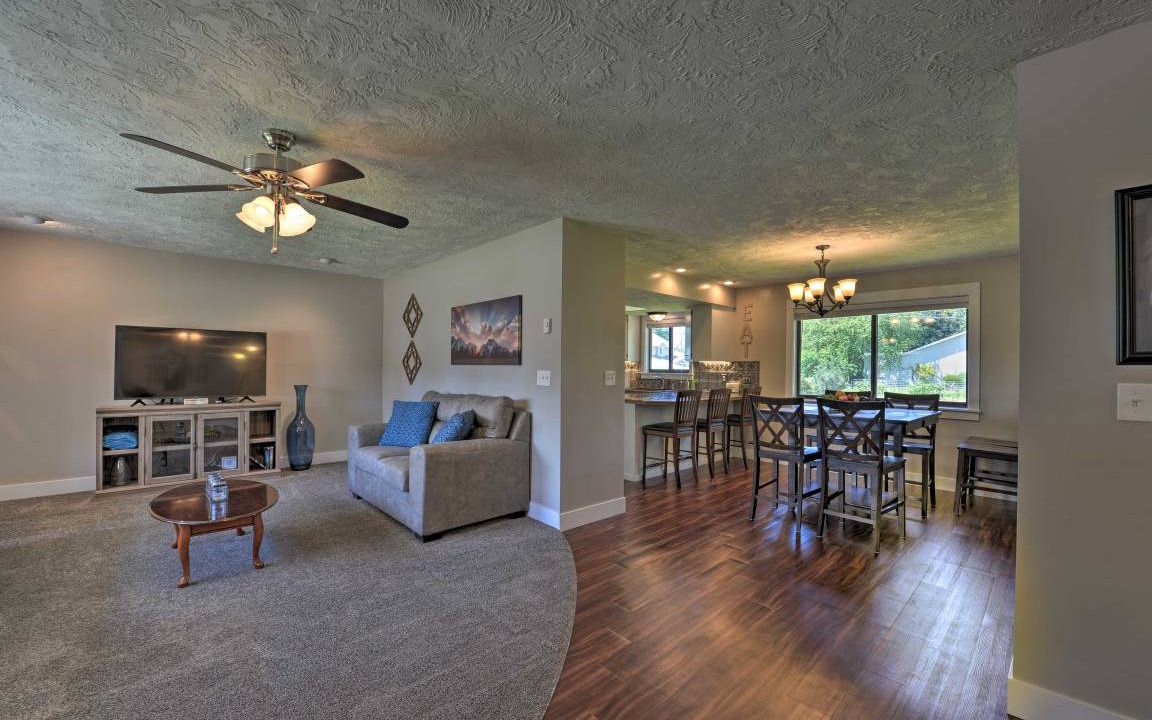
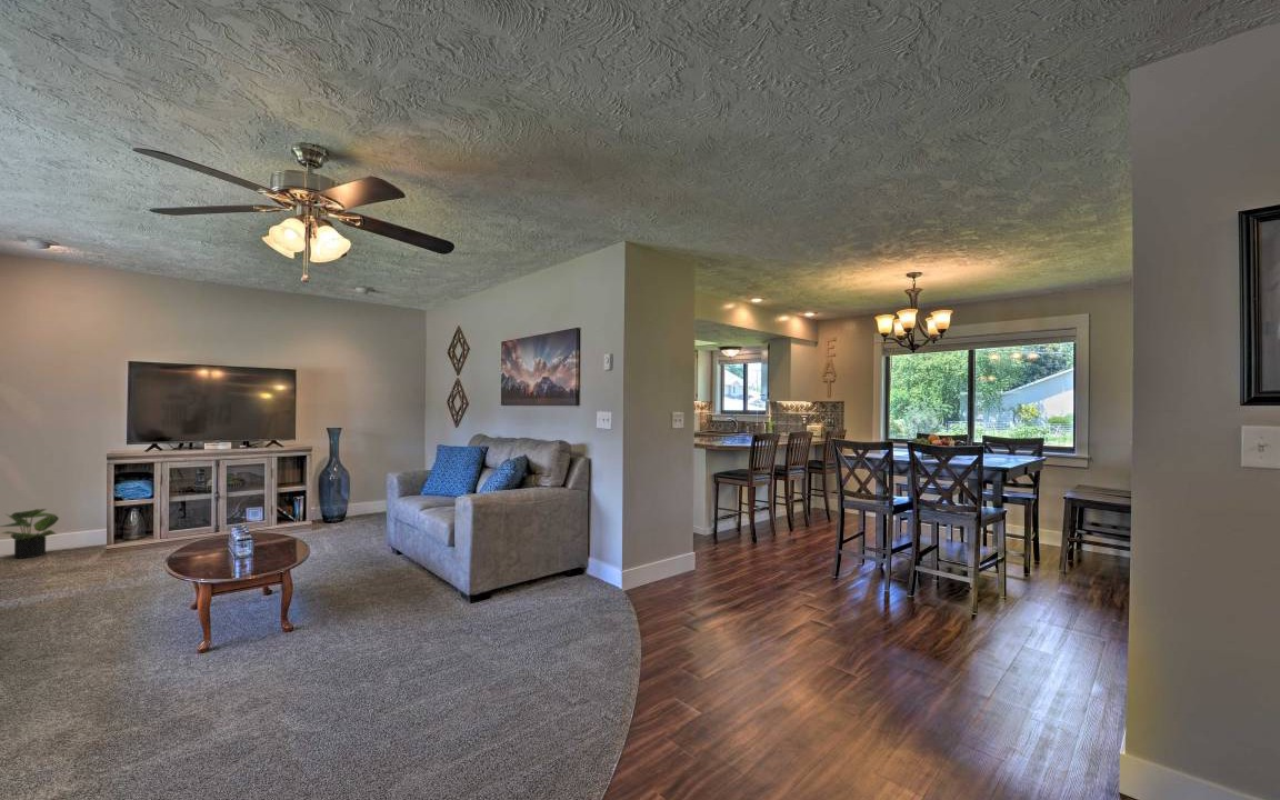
+ potted plant [0,508,60,560]
